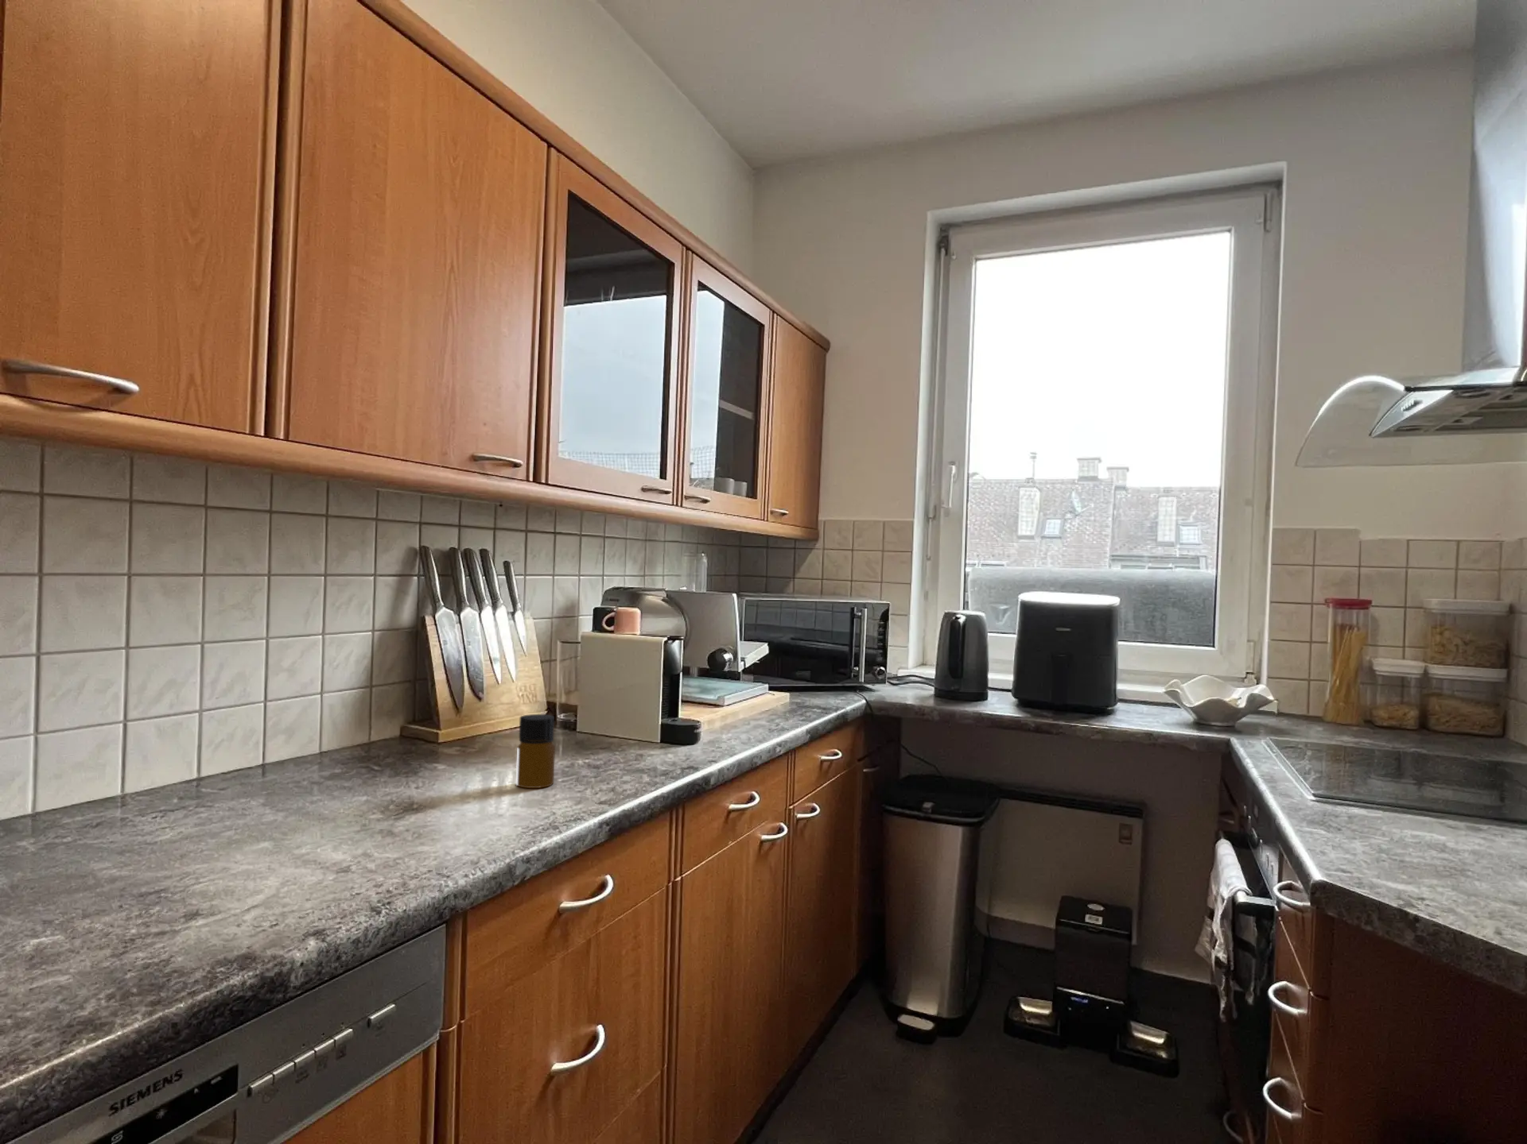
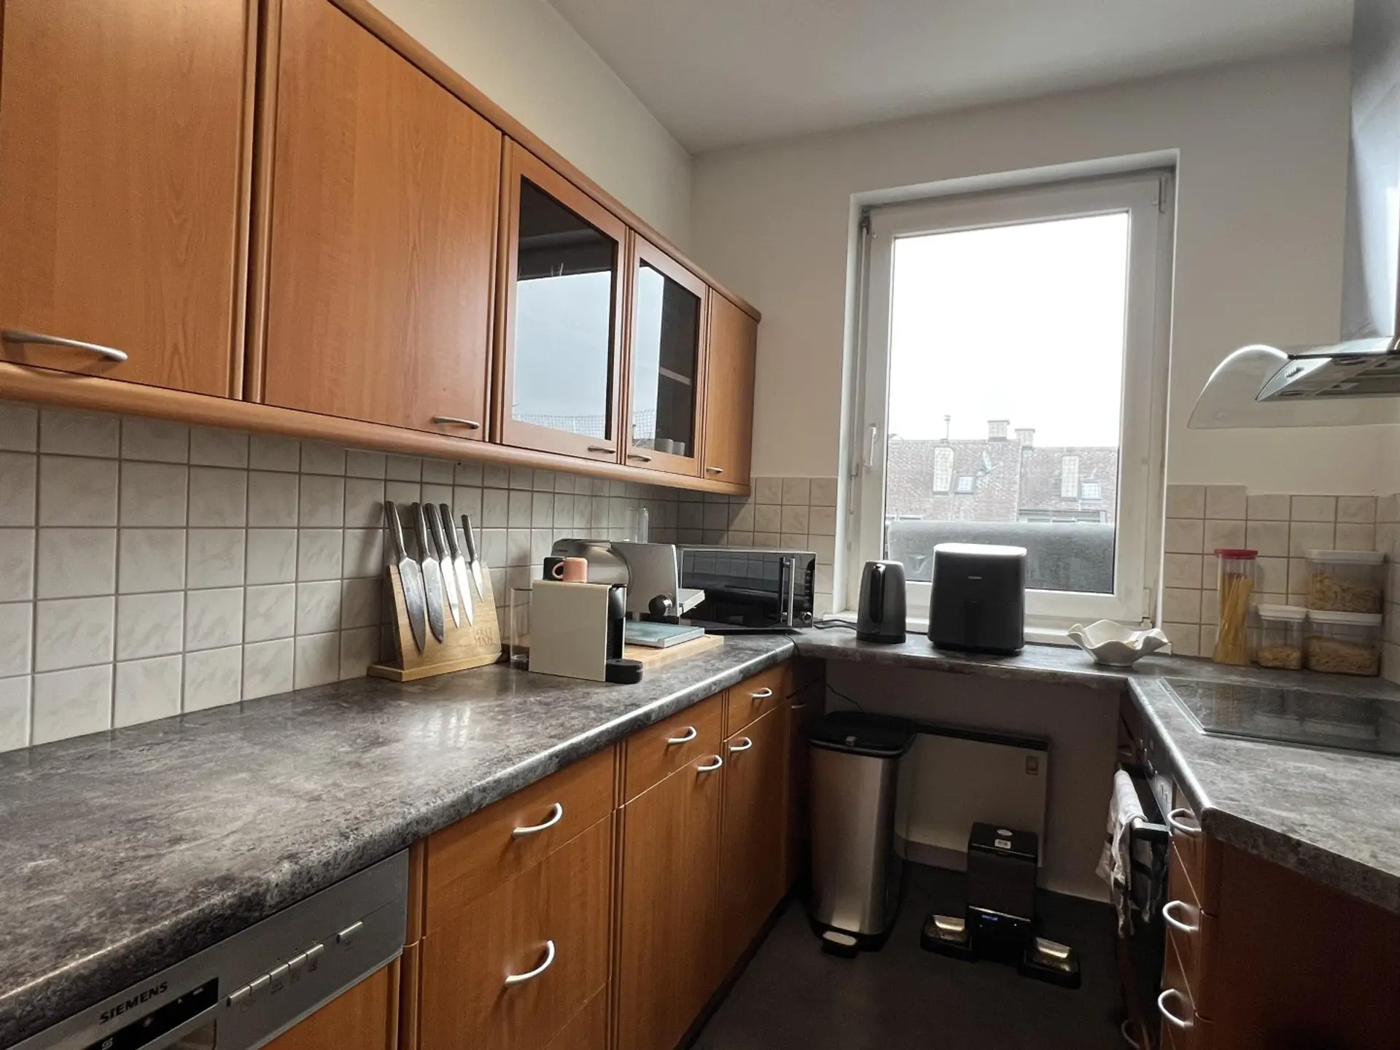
- bottle [516,714,555,788]
